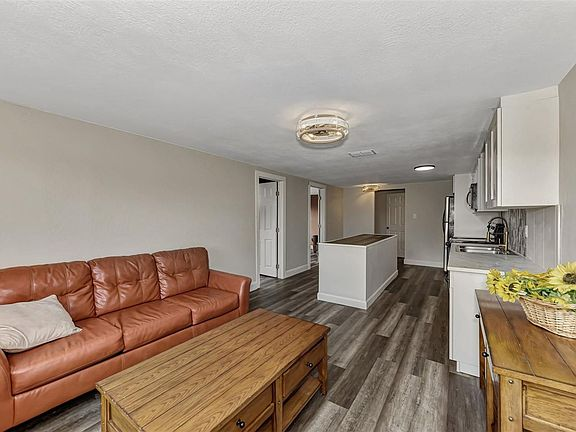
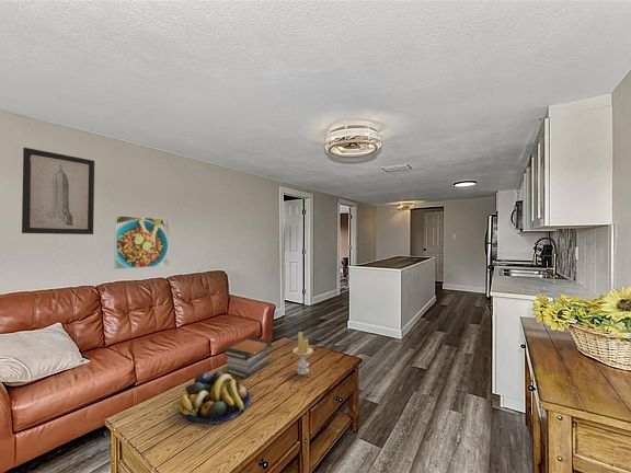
+ candle [292,331,314,376]
+ book stack [223,336,274,379]
+ fruit bowl [177,370,251,425]
+ wall art [21,147,95,235]
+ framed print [113,215,171,270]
